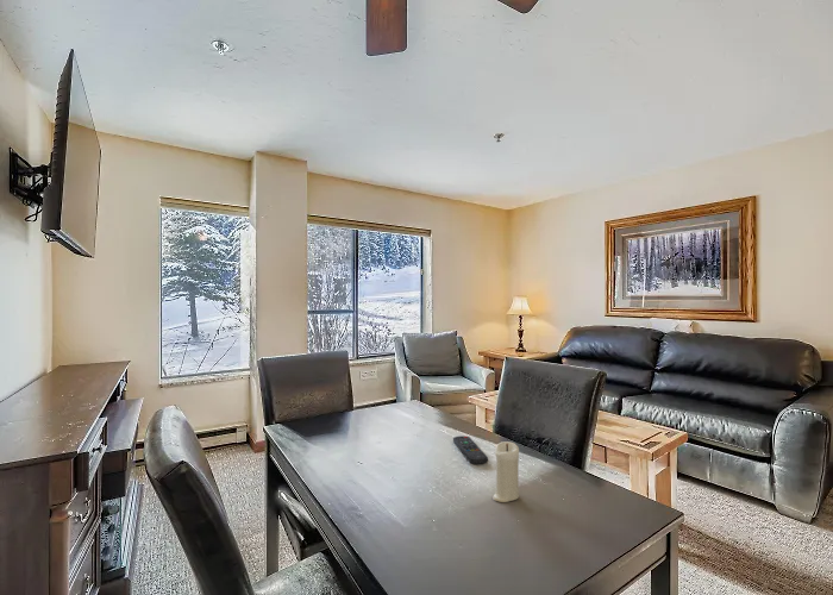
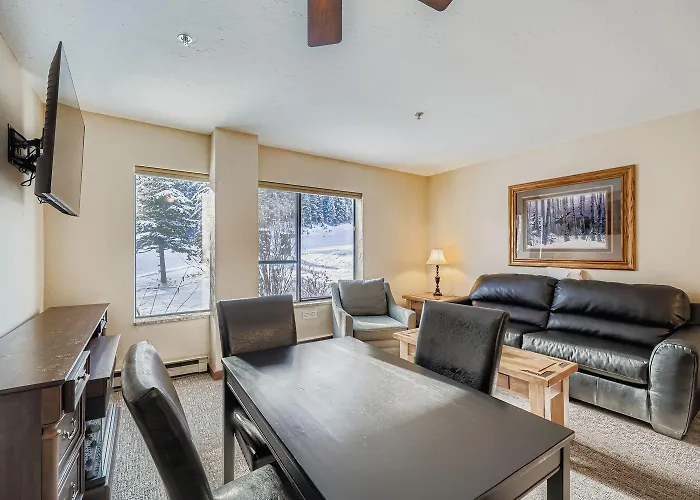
- candle [491,440,520,503]
- remote control [452,434,489,465]
